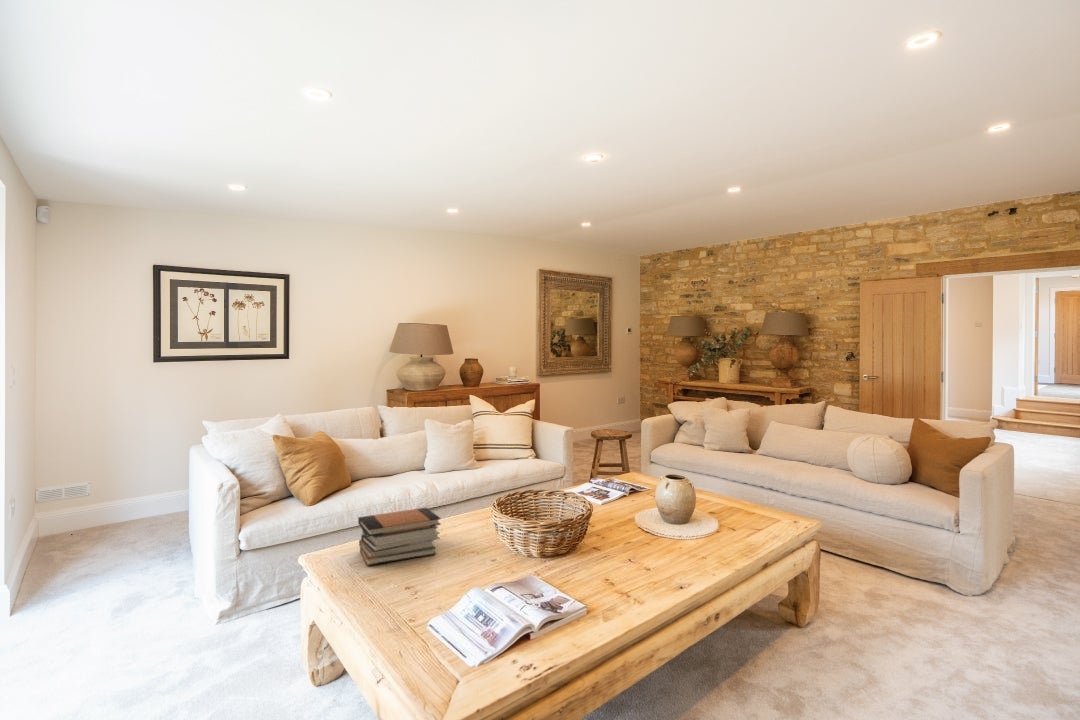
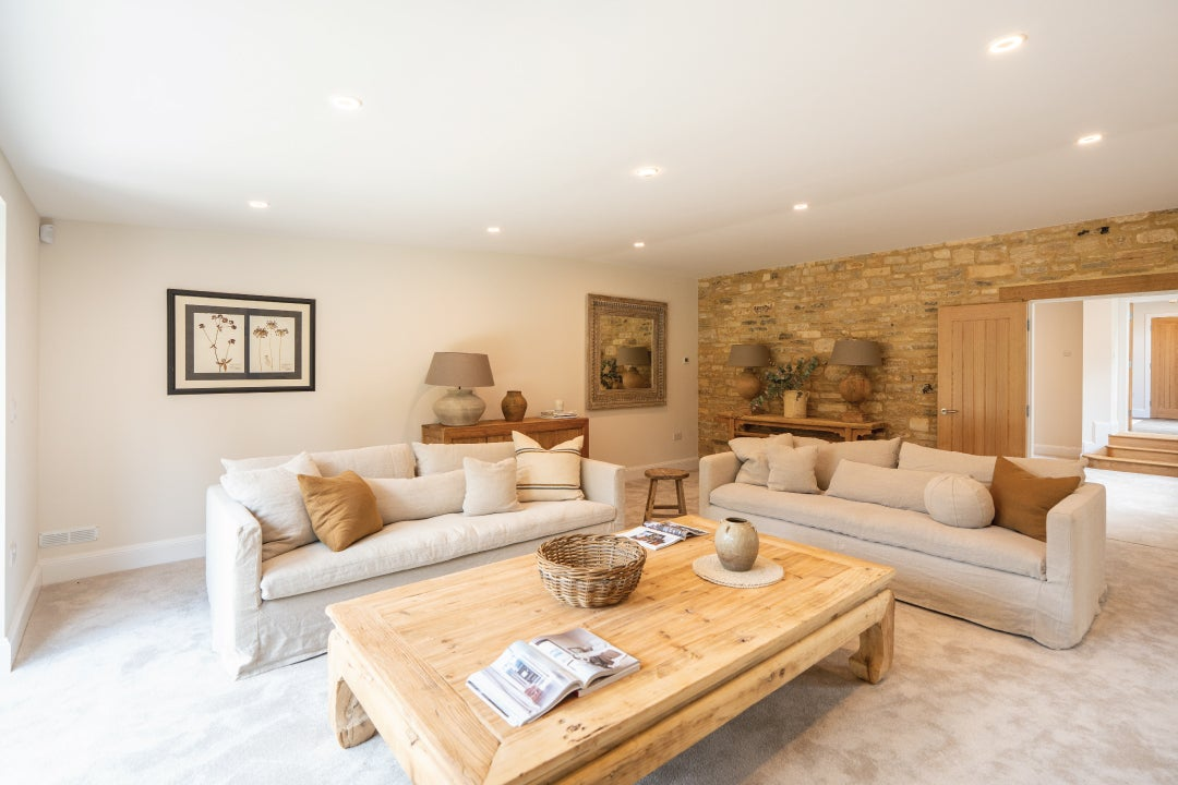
- book stack [357,507,442,566]
